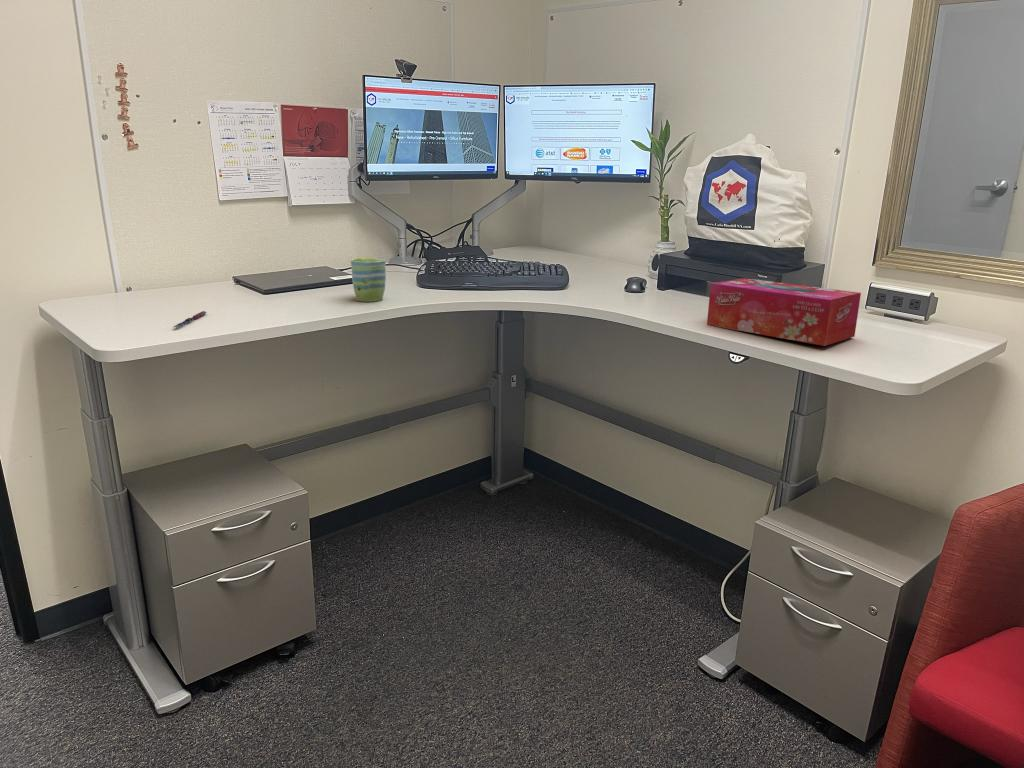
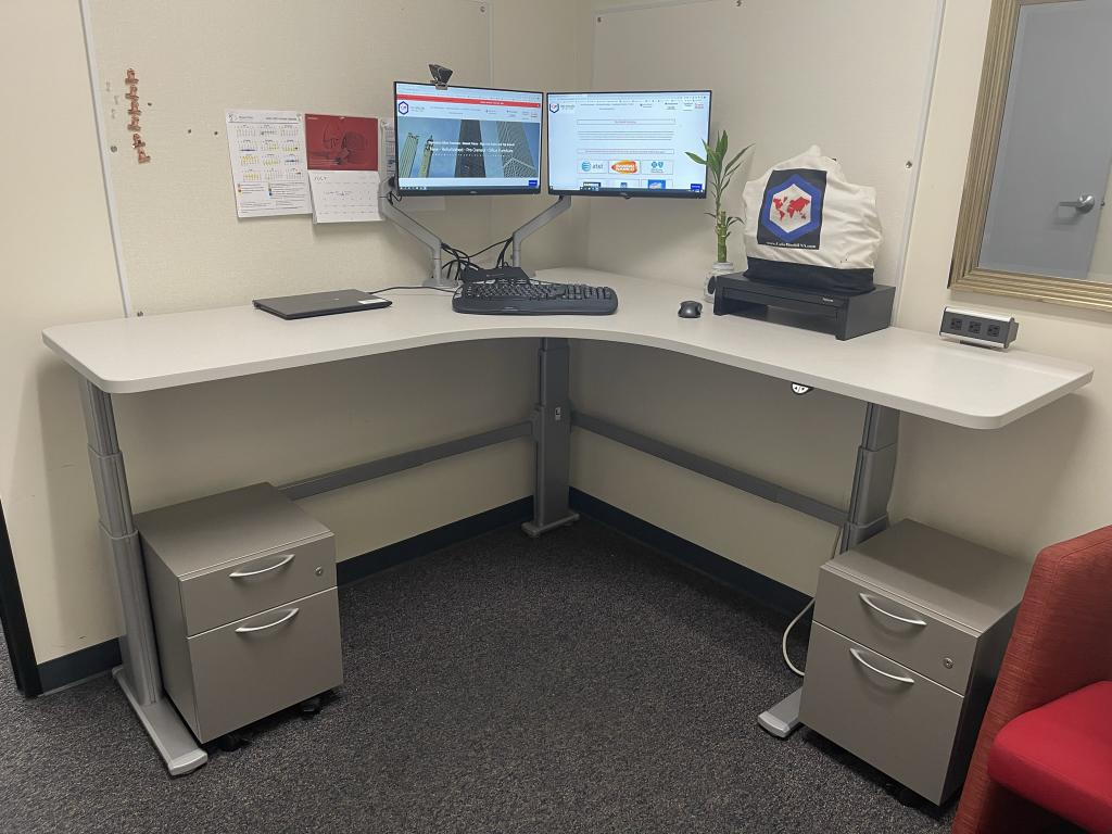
- tissue box [706,277,862,347]
- pen [172,310,208,328]
- mug [350,257,387,303]
